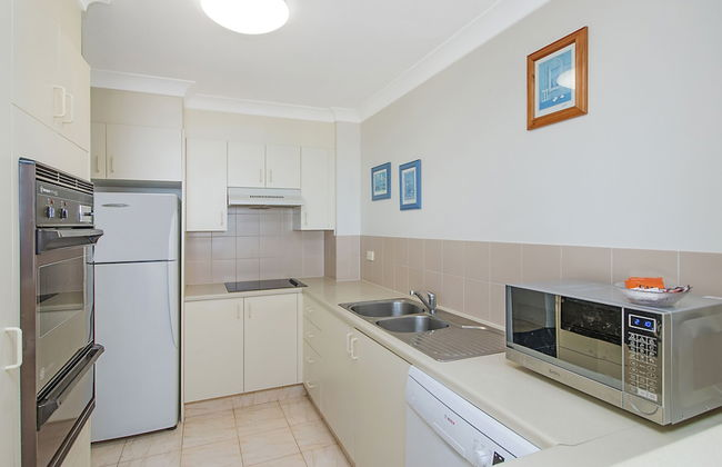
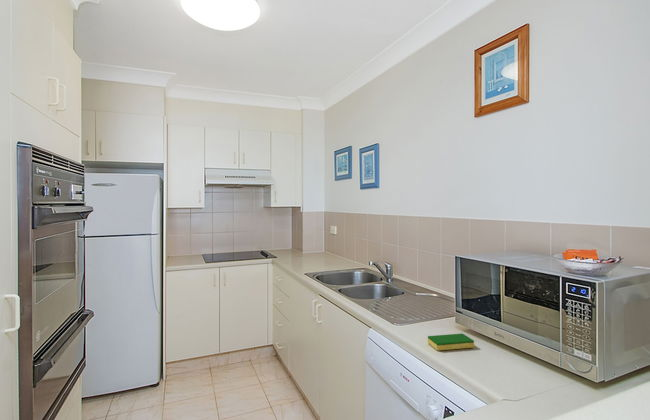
+ dish sponge [427,333,475,351]
